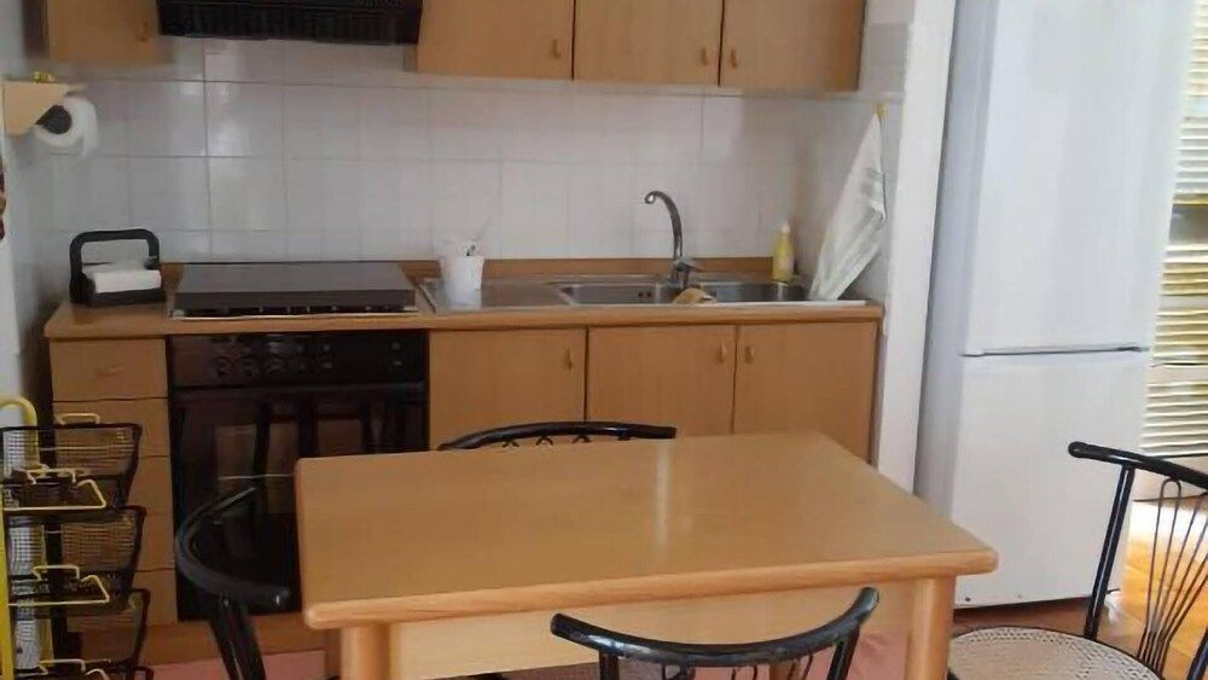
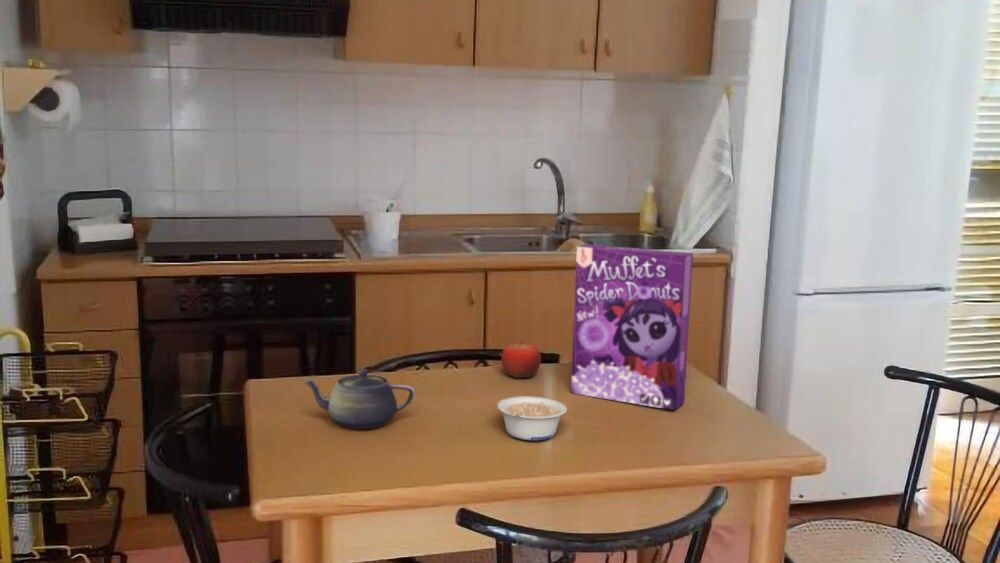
+ cereal box [570,243,694,411]
+ fruit [500,339,542,379]
+ legume [496,395,568,441]
+ teapot [302,368,416,430]
